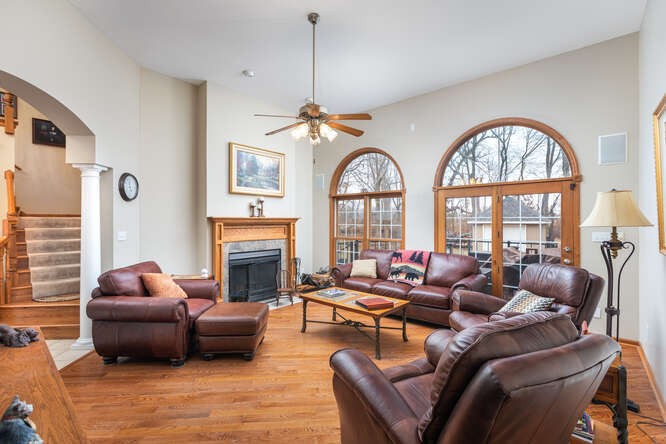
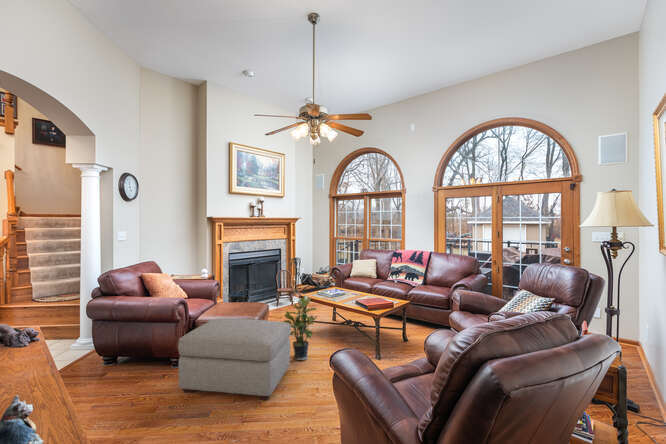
+ potted plant [282,294,318,361]
+ ottoman [177,317,292,401]
